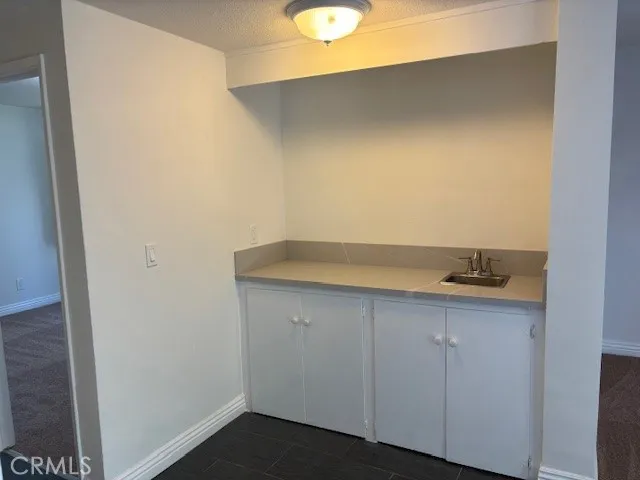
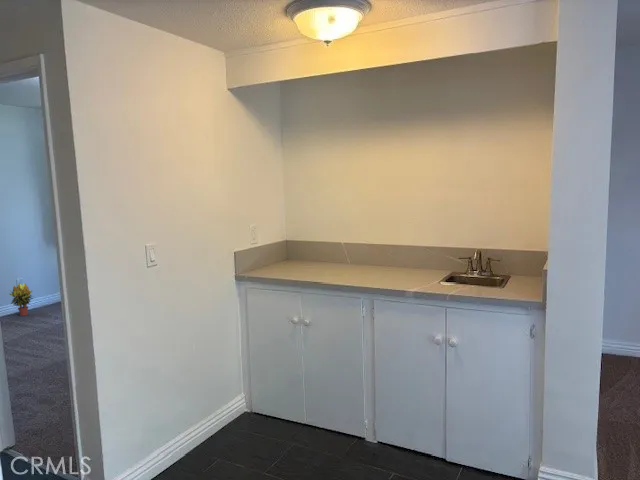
+ potted plant [8,282,34,317]
